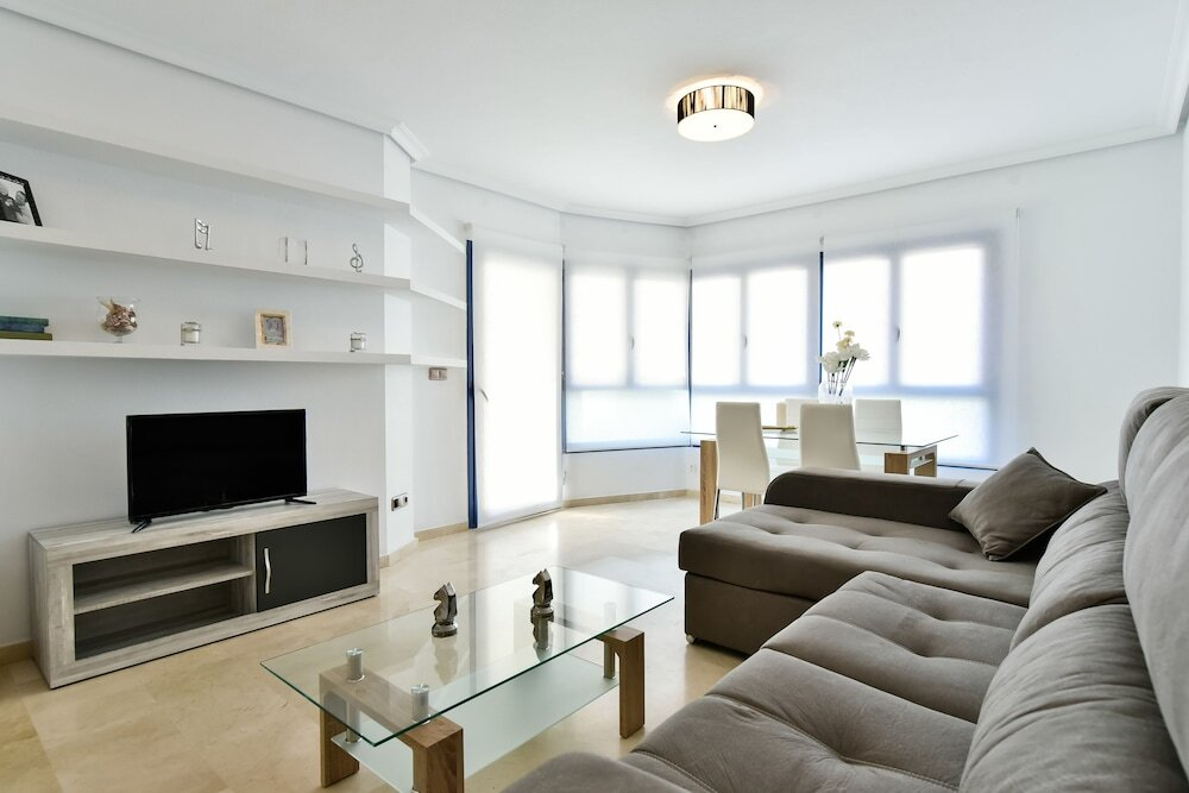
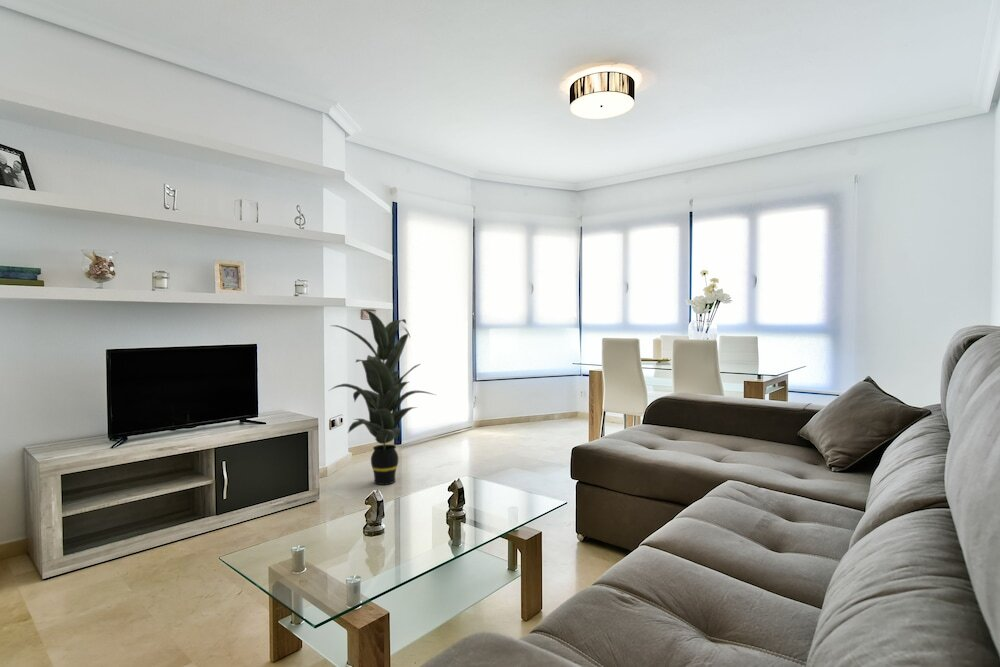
+ indoor plant [329,309,436,486]
